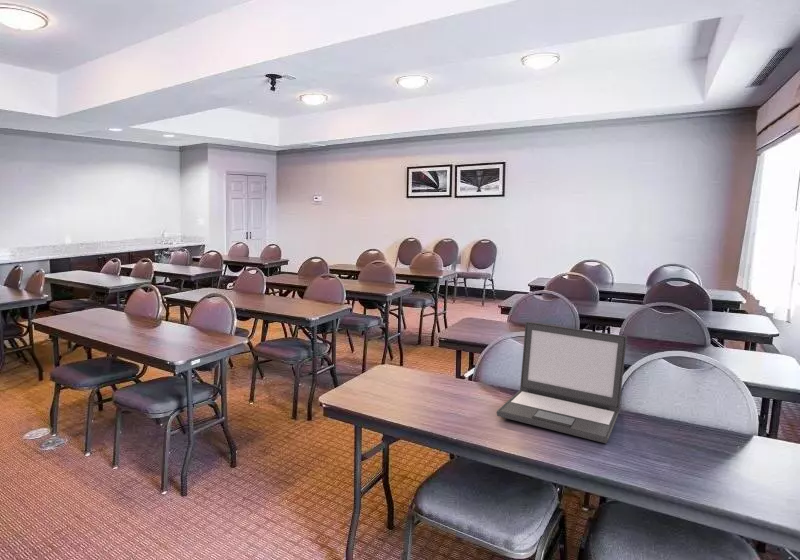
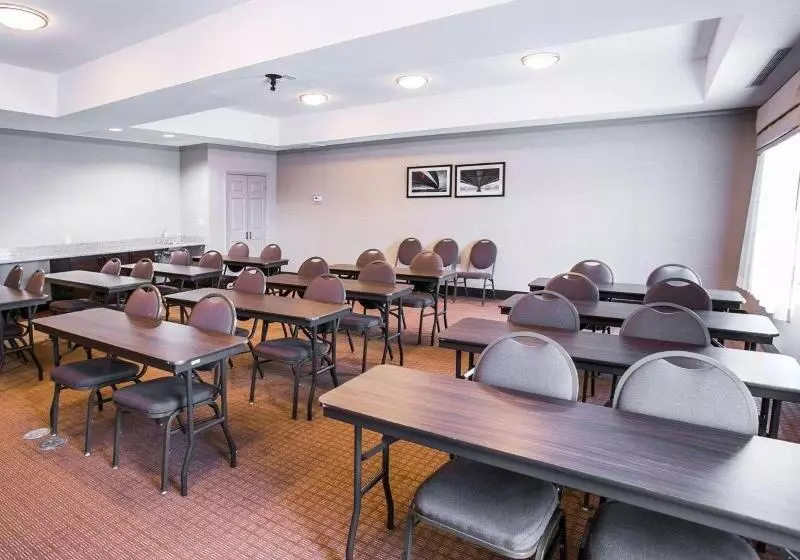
- laptop [496,321,628,444]
